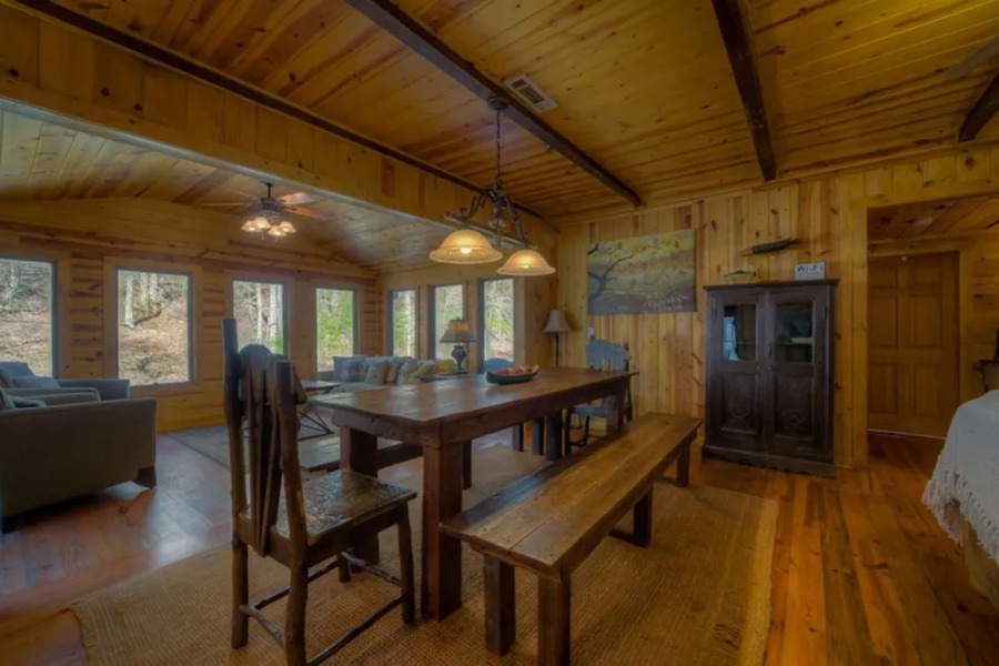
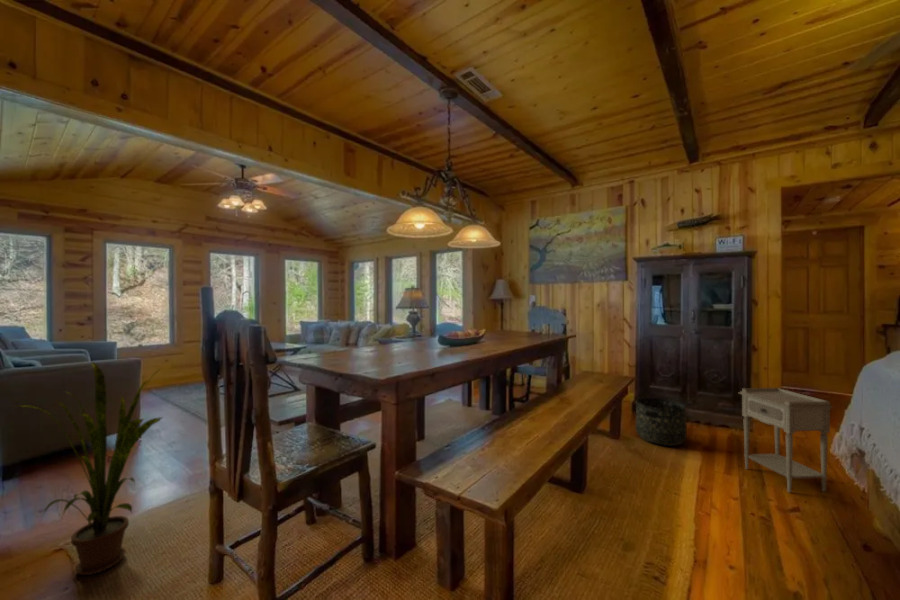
+ house plant [11,361,163,576]
+ basket [635,397,688,447]
+ nightstand [738,387,834,494]
